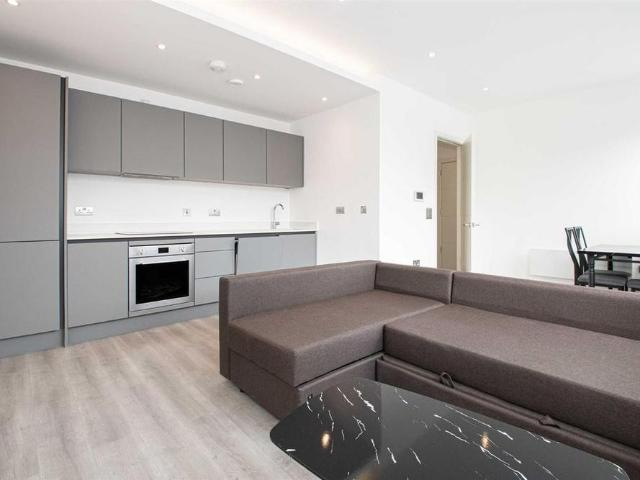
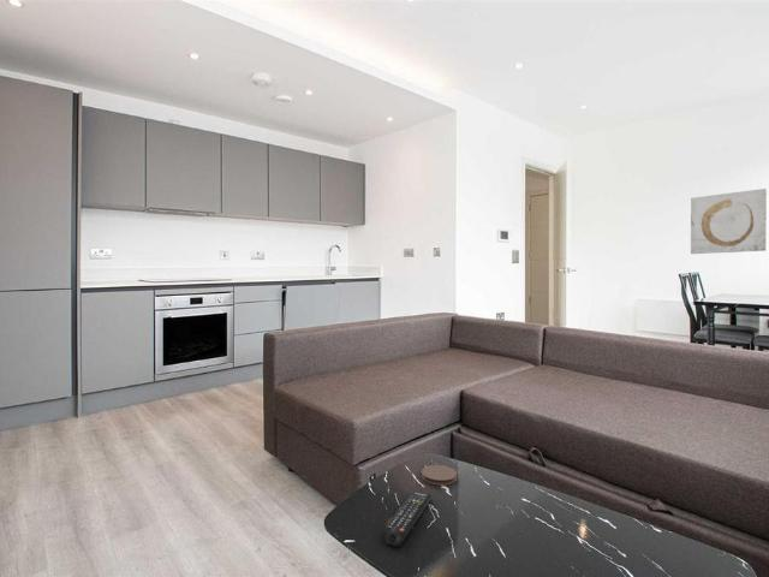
+ coaster [421,464,458,487]
+ remote control [381,490,433,547]
+ wall art [690,188,768,255]
